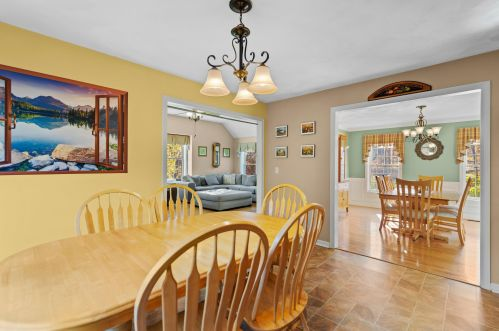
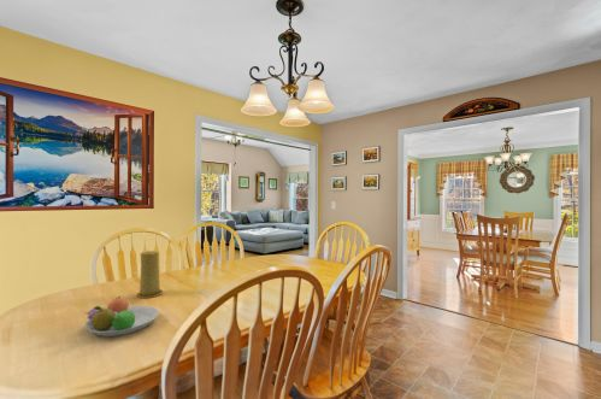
+ candle [135,250,165,299]
+ fruit bowl [84,295,160,338]
